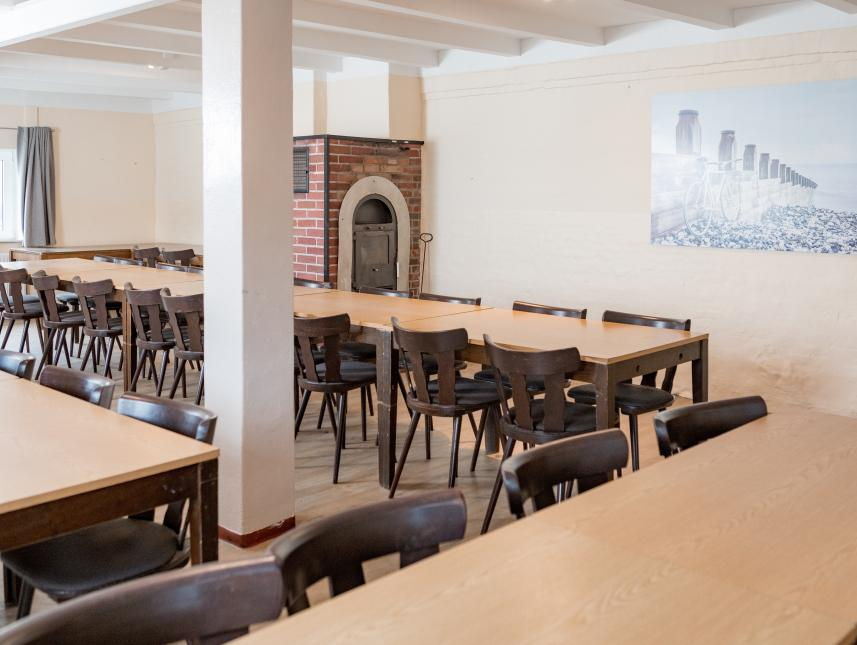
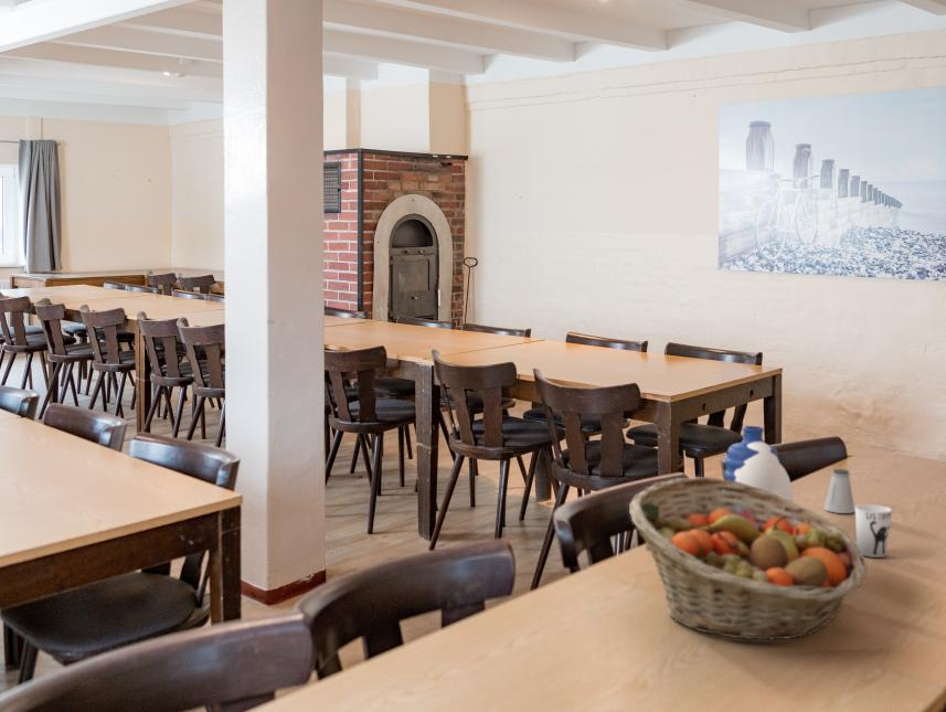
+ saltshaker [822,468,855,514]
+ cup [854,503,893,559]
+ vase [724,425,794,507]
+ fruit basket [628,476,869,640]
